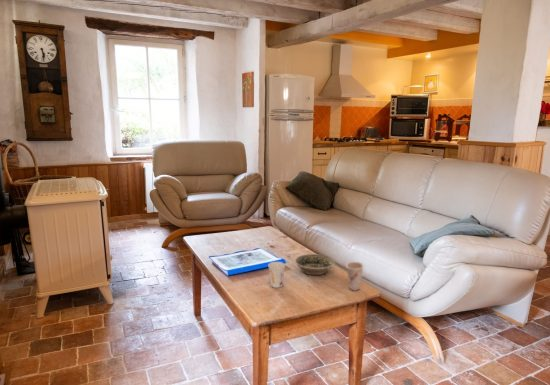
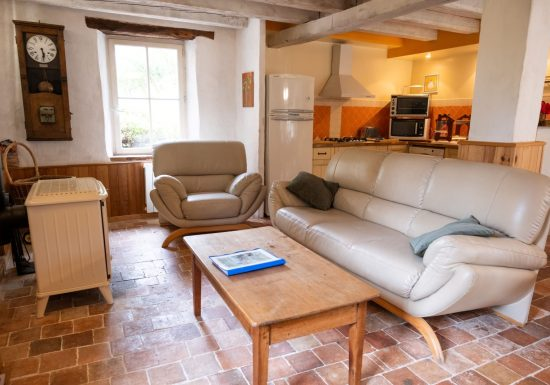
- cup [345,261,365,292]
- bowl [294,253,336,276]
- cup [267,261,286,289]
